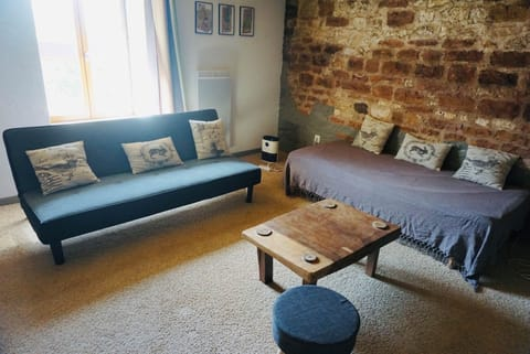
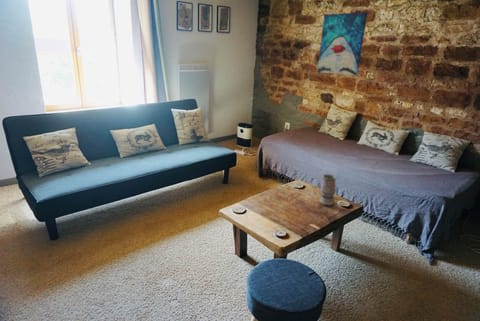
+ vase [318,173,338,206]
+ wall art [316,11,368,77]
